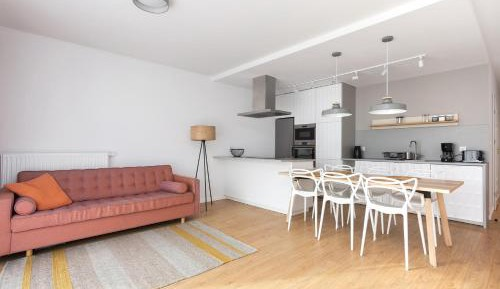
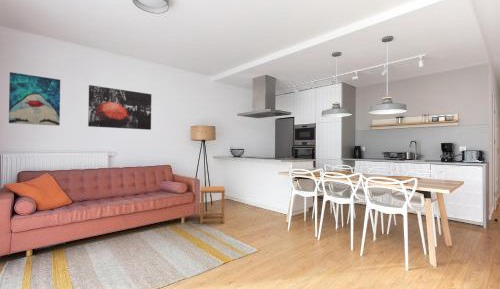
+ side table [199,185,226,225]
+ wall art [8,71,61,127]
+ wall art [87,84,152,131]
